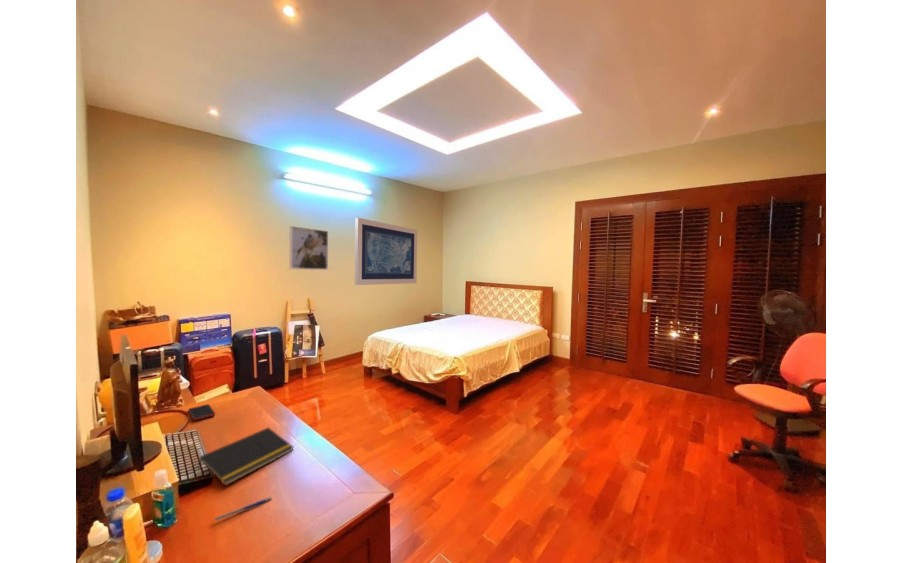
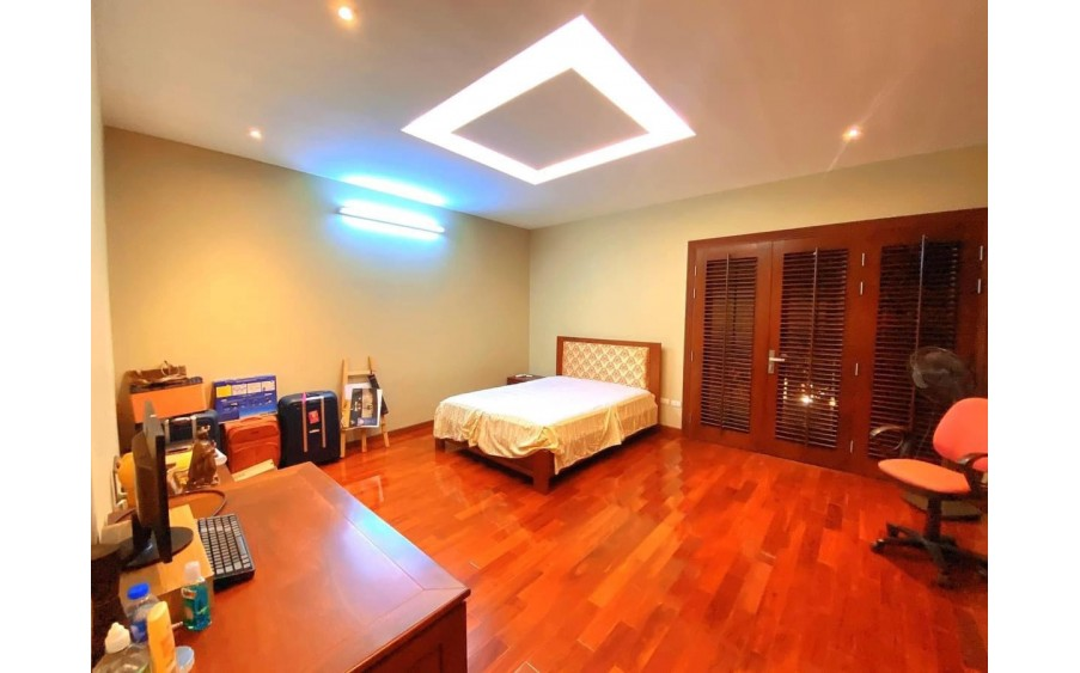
- pen [212,496,272,523]
- wall art [354,217,418,286]
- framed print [289,225,329,271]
- cell phone [187,403,216,422]
- notepad [197,427,294,487]
